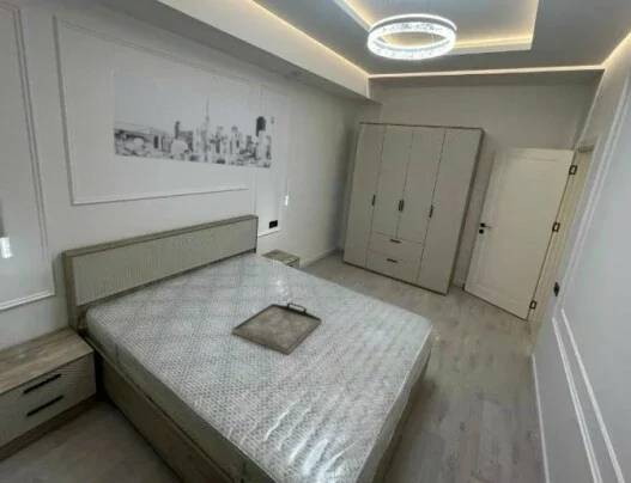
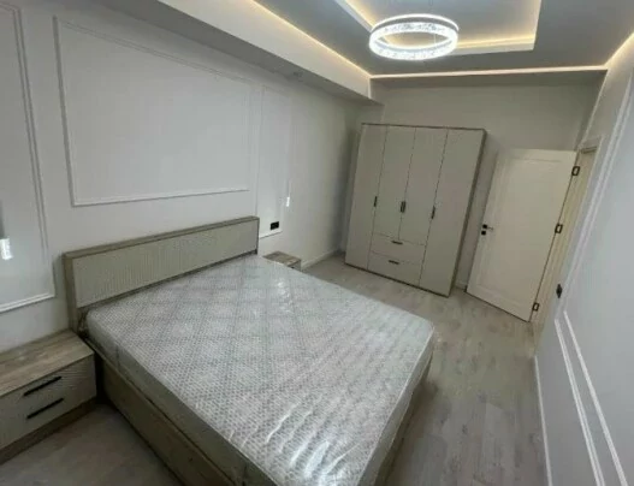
- serving tray [231,301,323,355]
- wall art [109,68,275,170]
